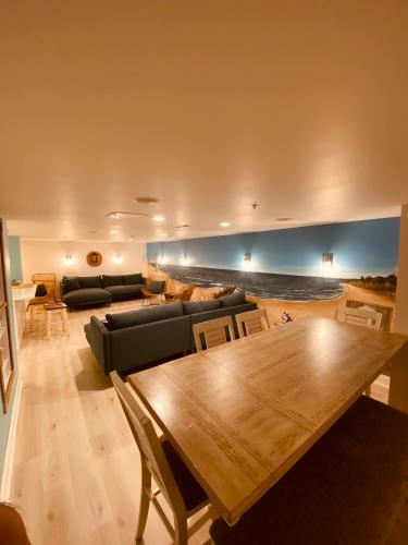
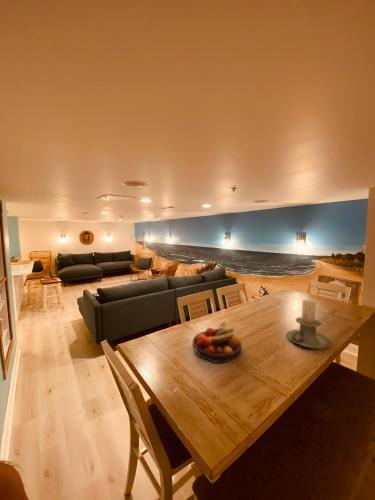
+ candle holder [286,299,332,349]
+ fruit bowl [191,320,243,364]
